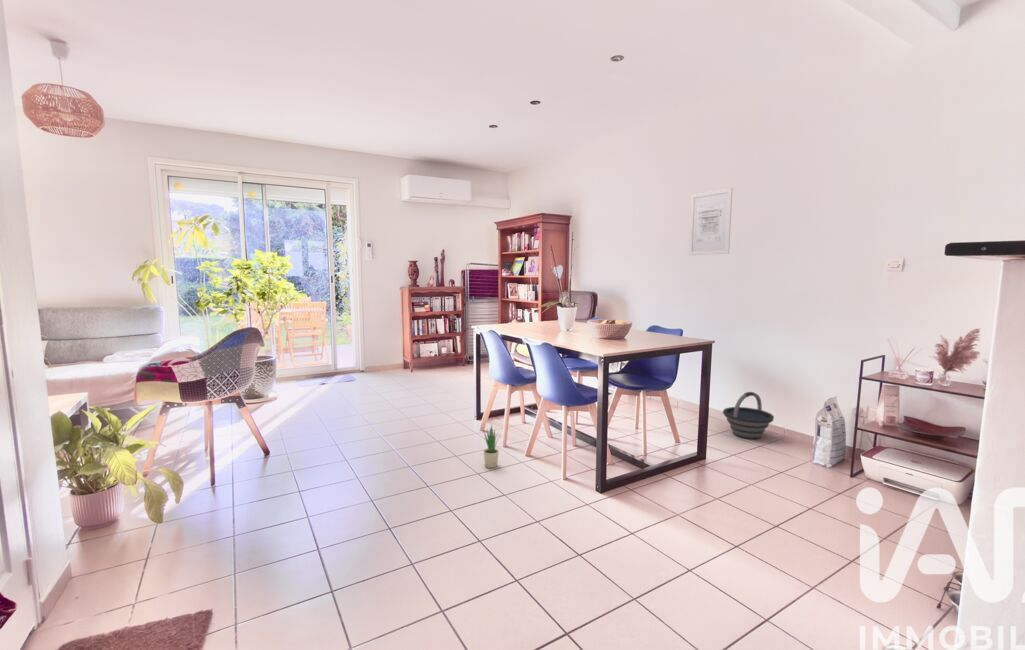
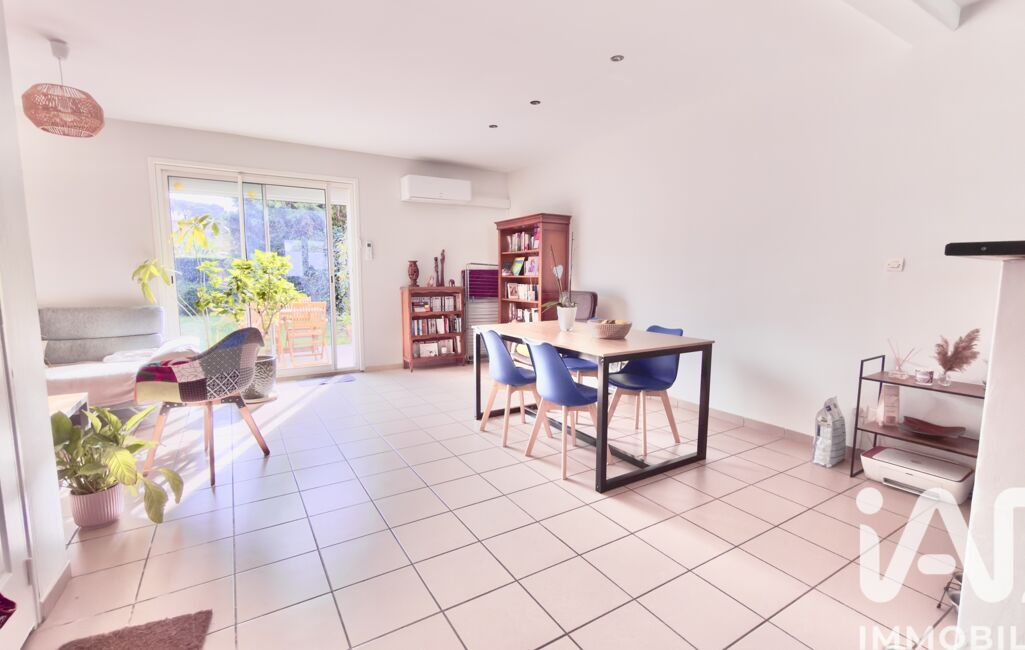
- potted plant [482,424,500,469]
- wall art [688,187,733,256]
- bucket [722,391,775,440]
